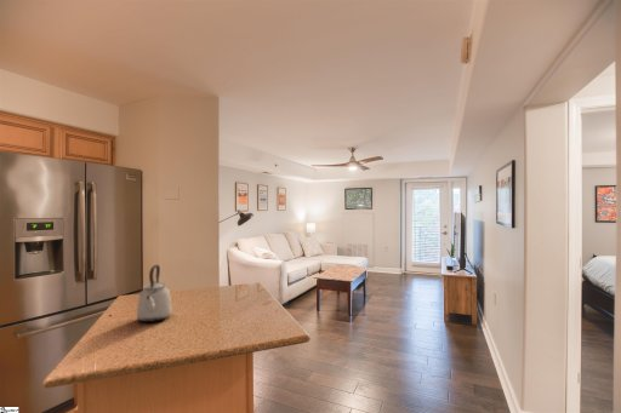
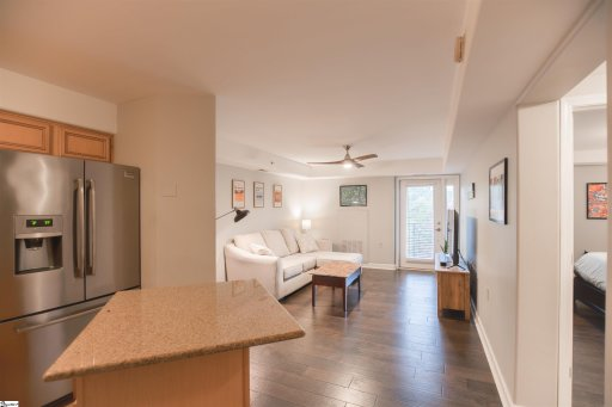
- kettle [136,264,173,323]
